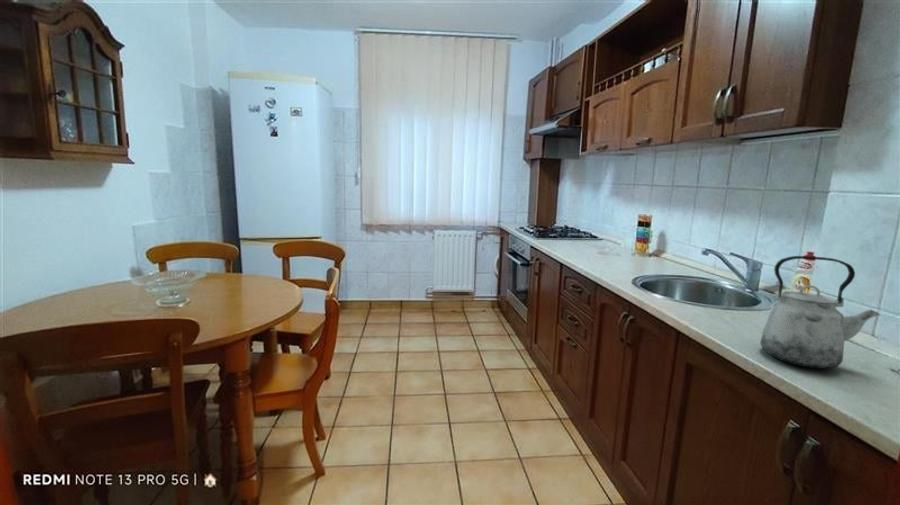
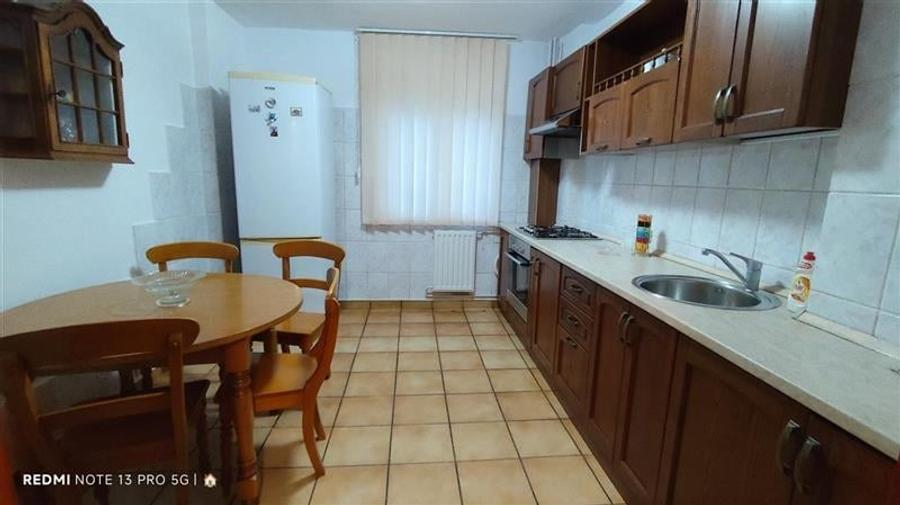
- kettle [759,255,881,370]
